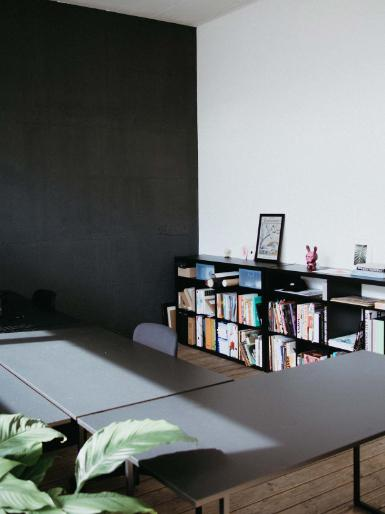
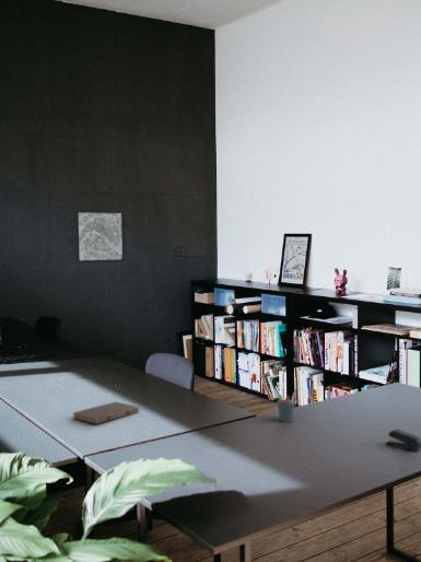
+ book [72,401,140,425]
+ wall art [74,209,126,264]
+ stapler [385,428,421,453]
+ pen holder [276,391,296,423]
